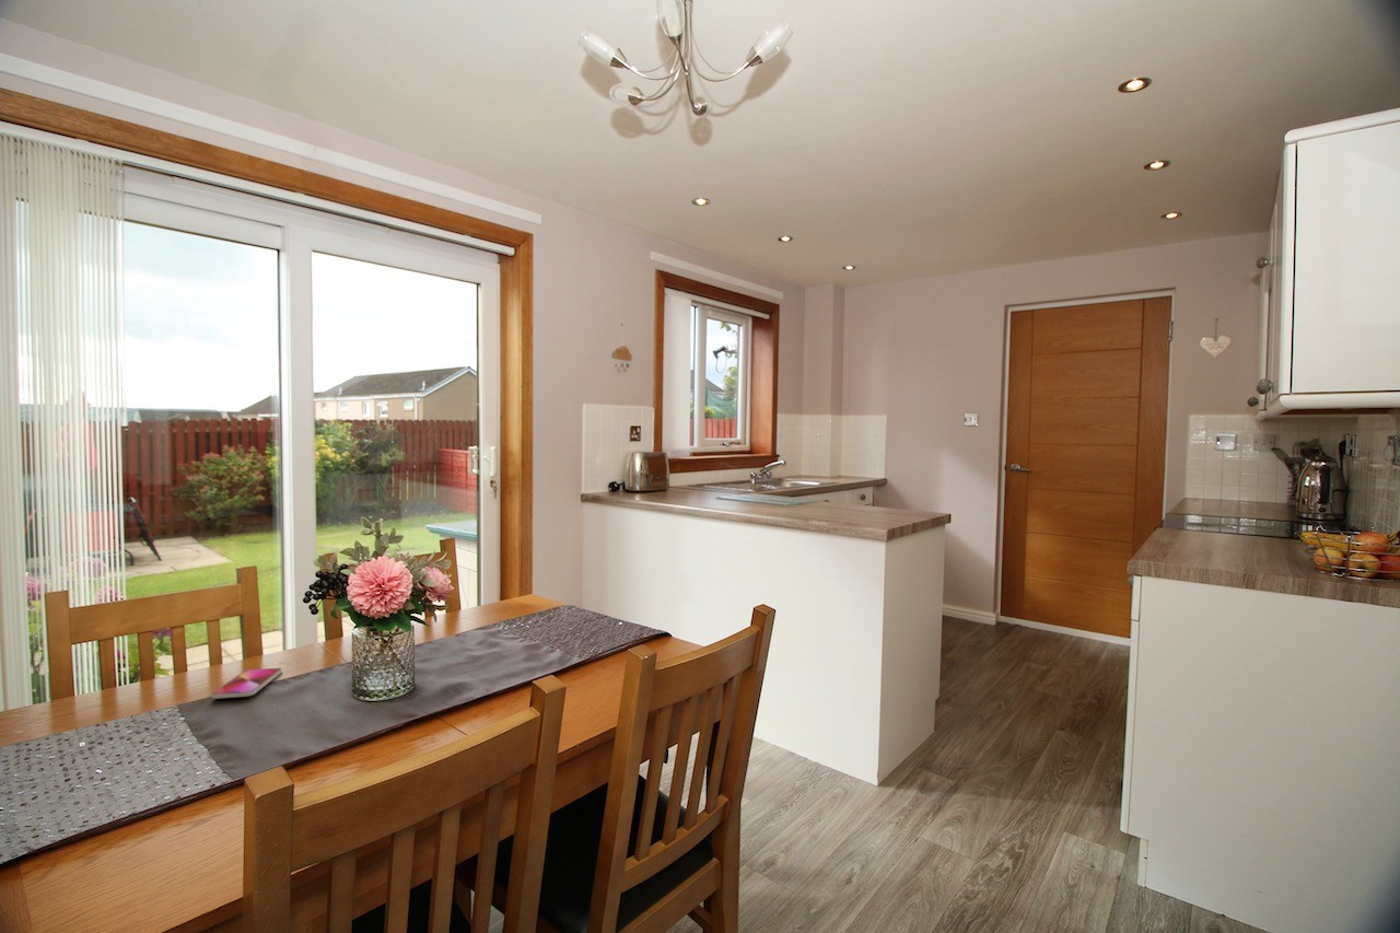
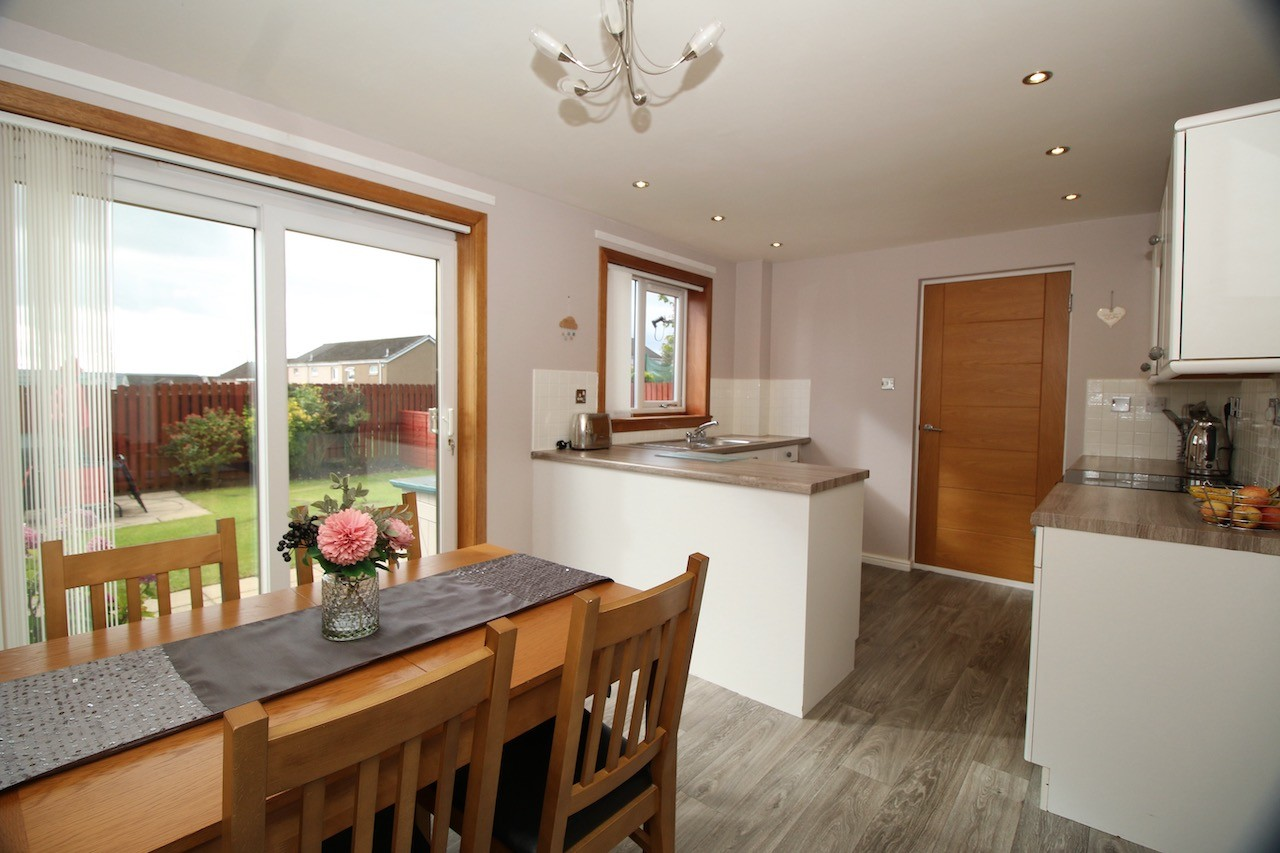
- smartphone [211,667,283,700]
